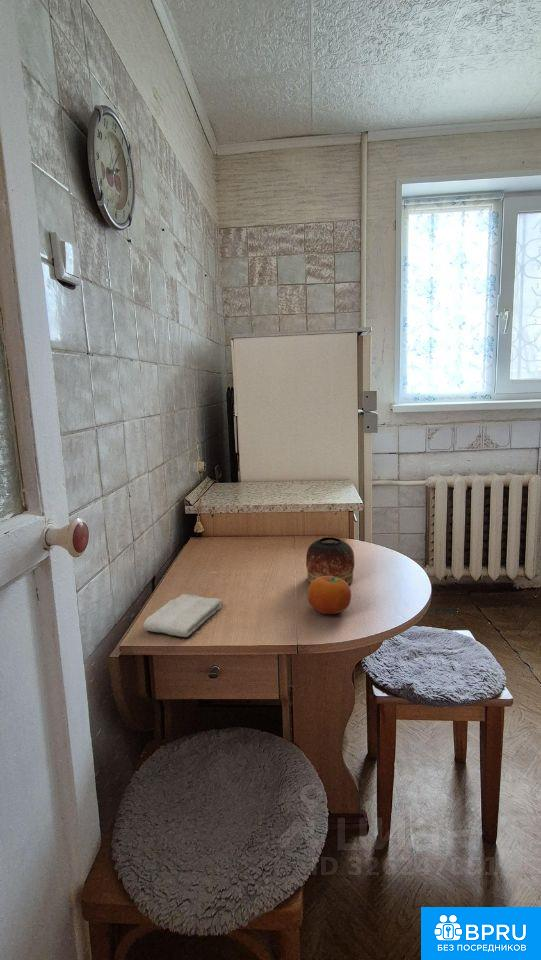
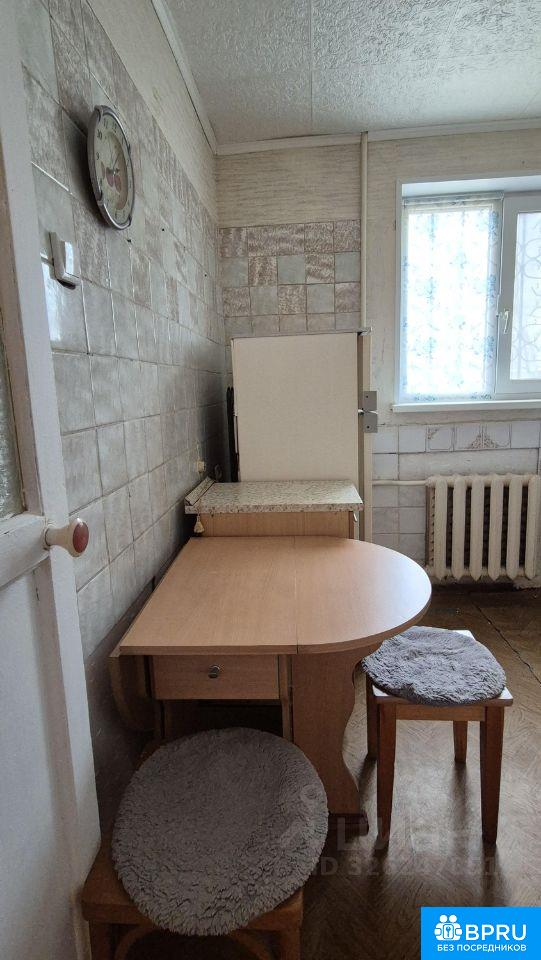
- fruit [306,576,352,615]
- bowl [305,536,355,585]
- washcloth [142,593,223,638]
